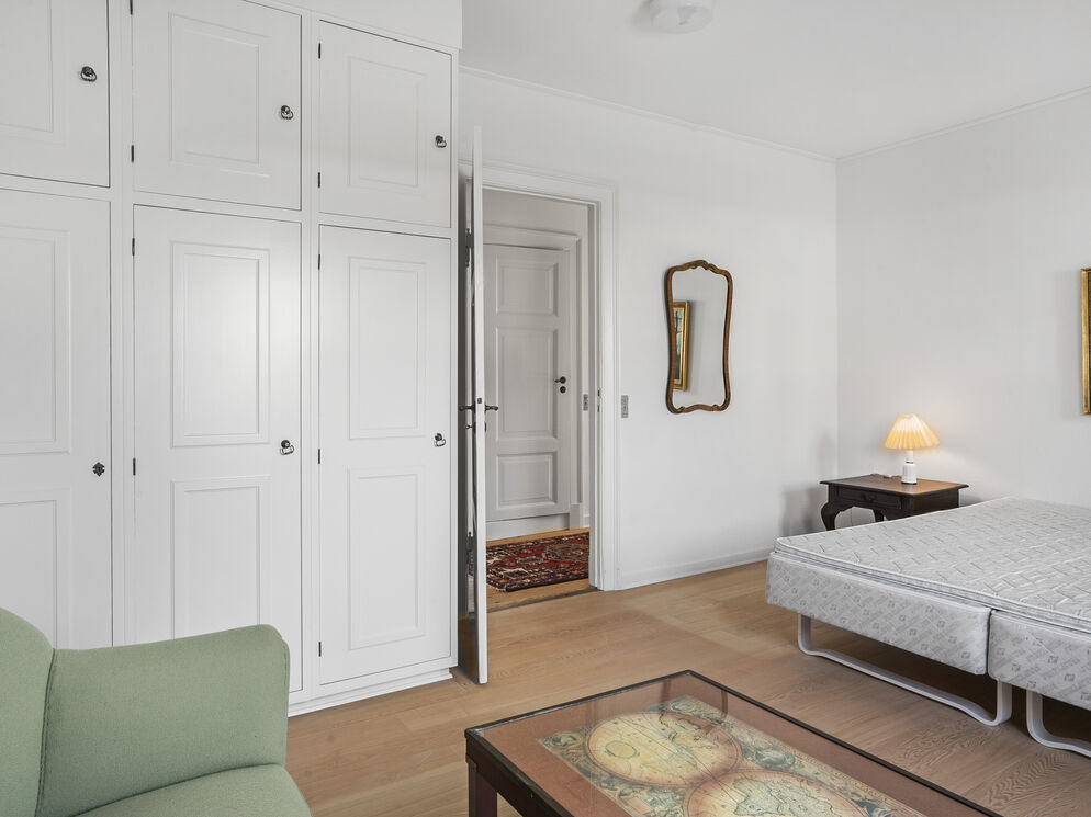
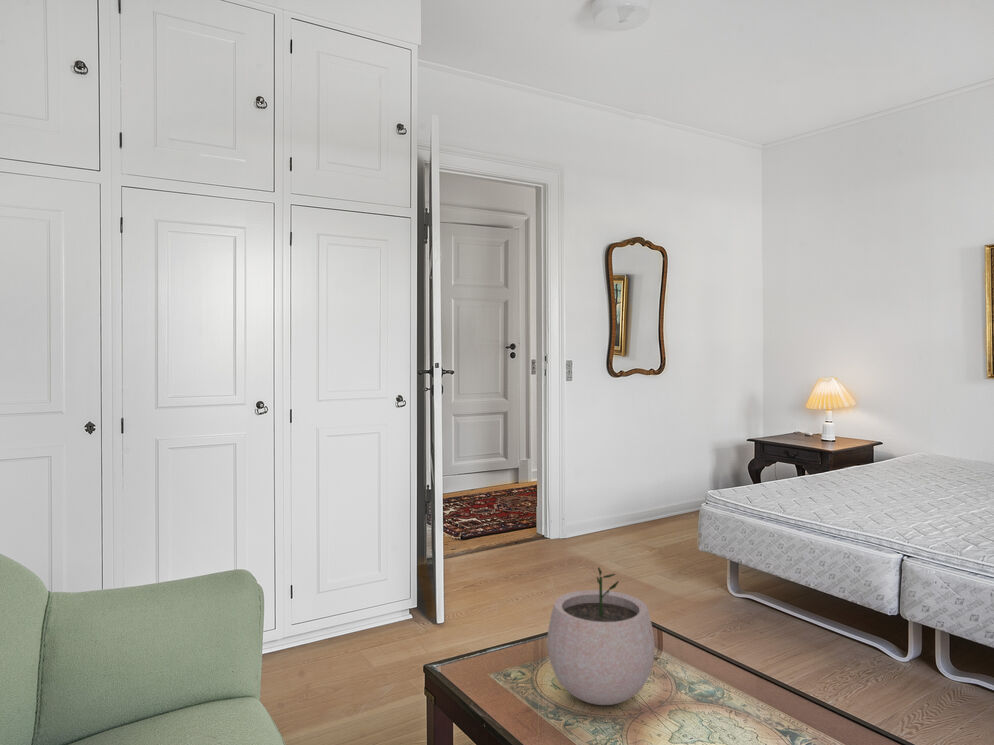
+ plant pot [546,566,656,706]
